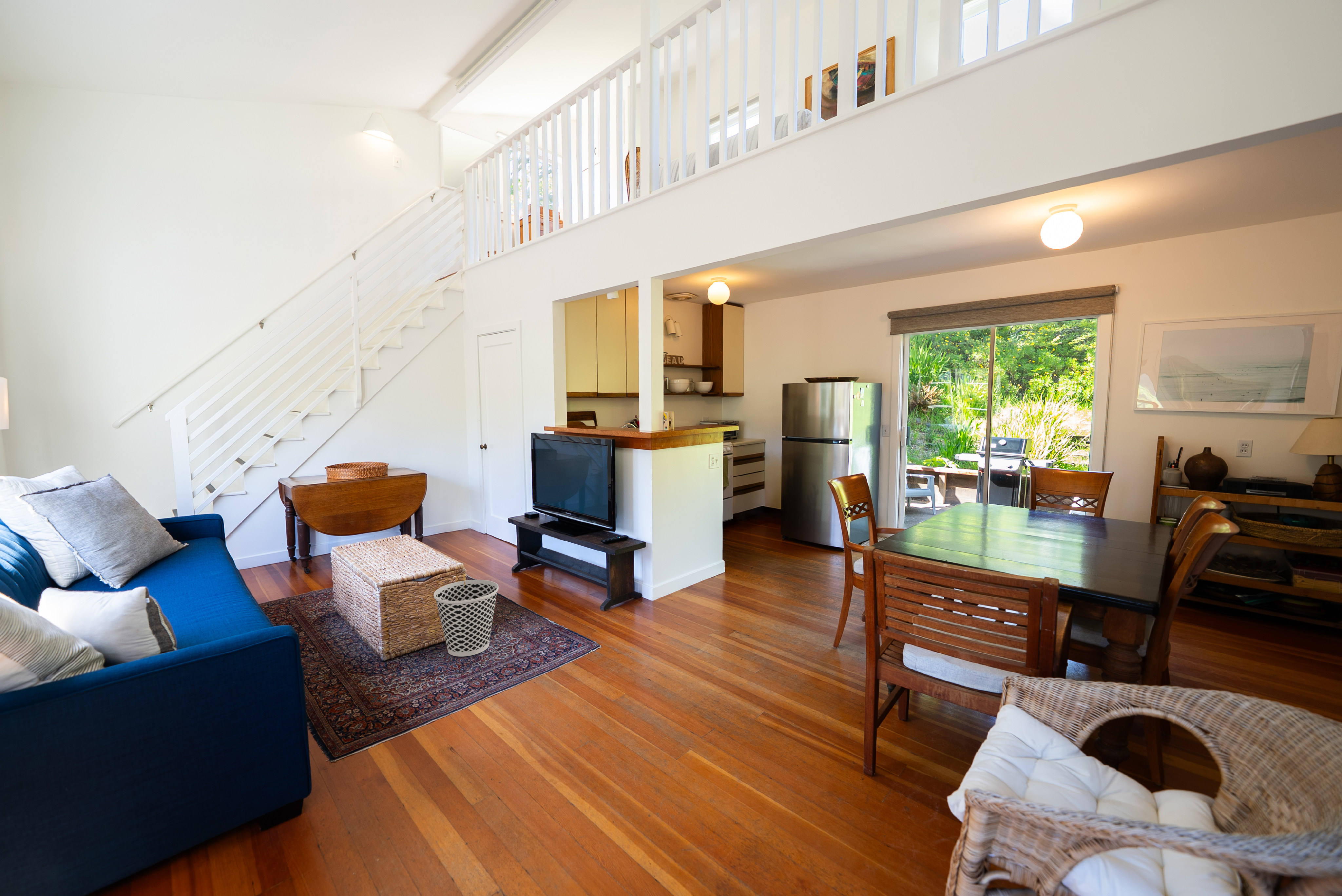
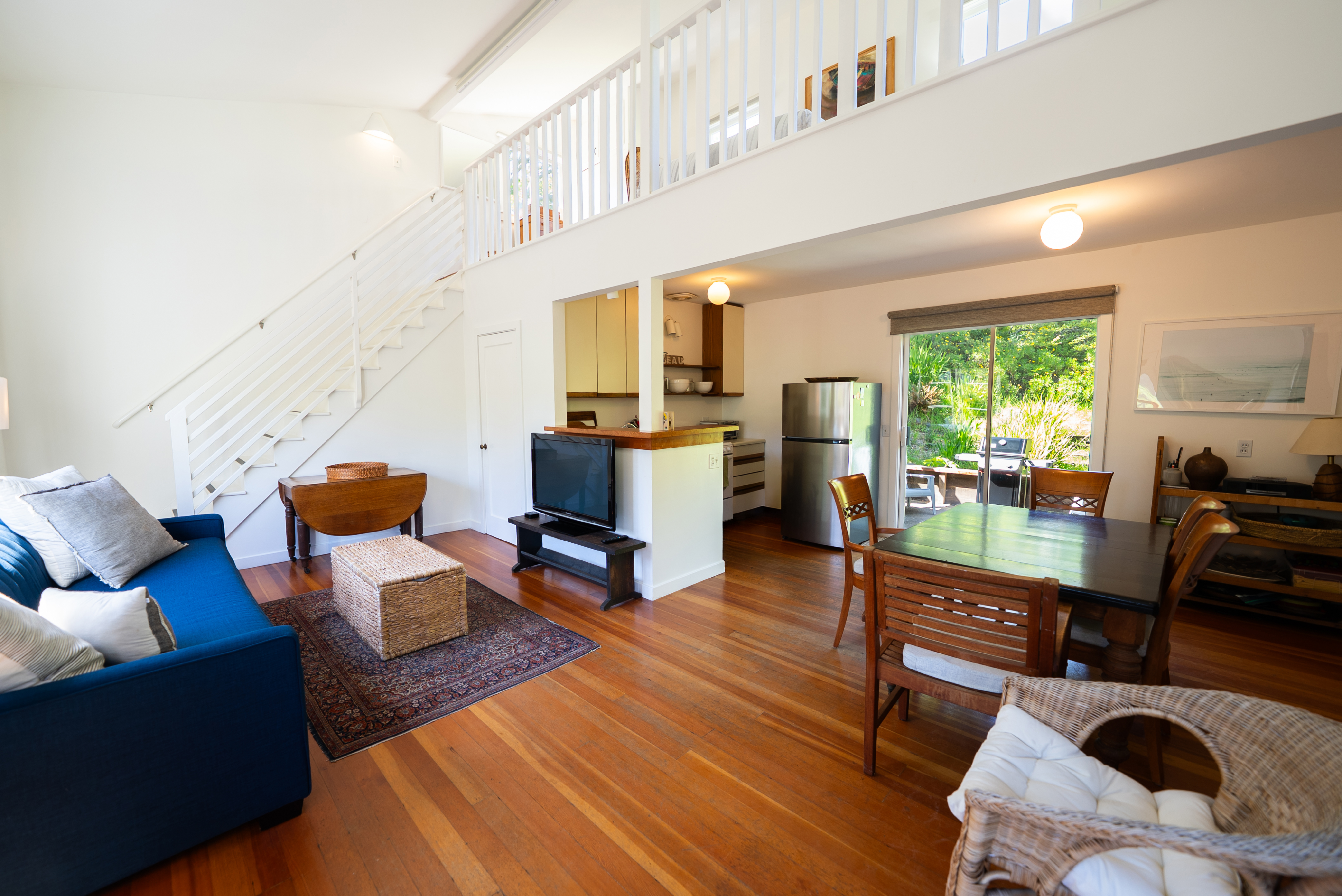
- wastebasket [433,579,499,657]
